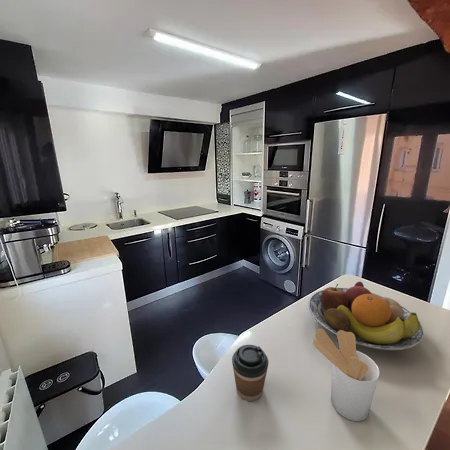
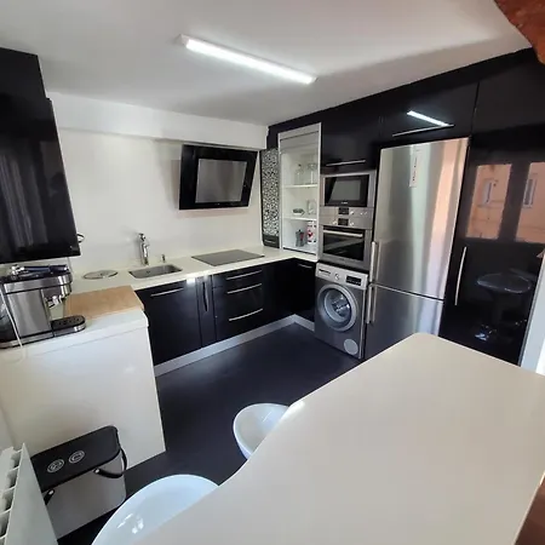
- utensil holder [312,327,380,422]
- fruit bowl [308,281,425,351]
- coffee cup [231,344,269,402]
